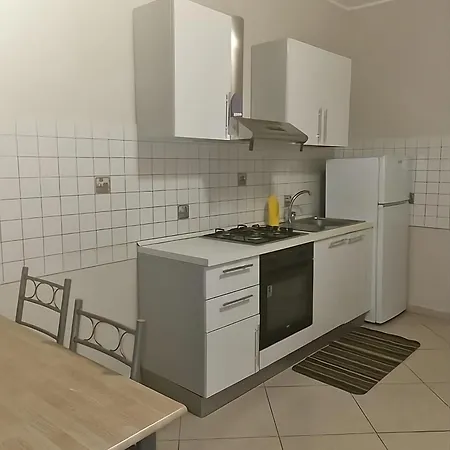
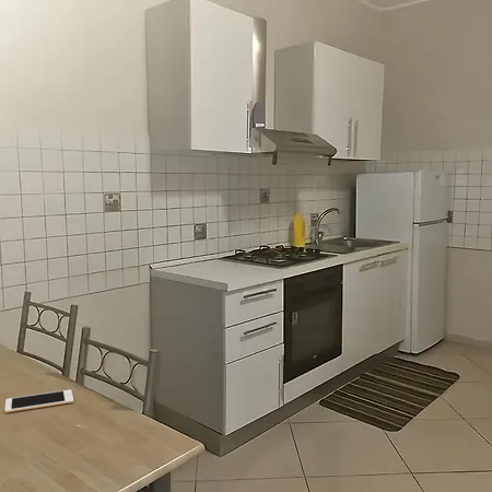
+ cell phone [3,388,74,413]
